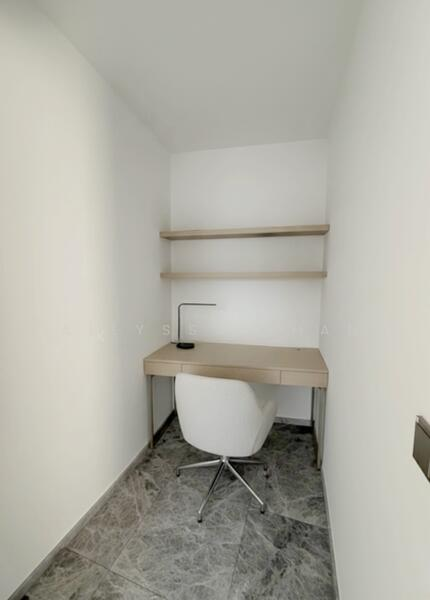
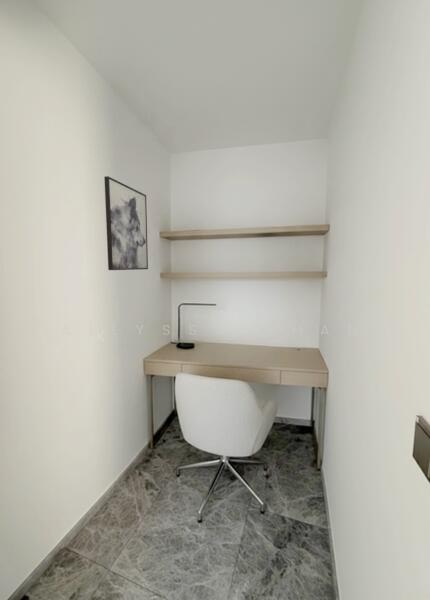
+ wall art [103,175,149,271]
